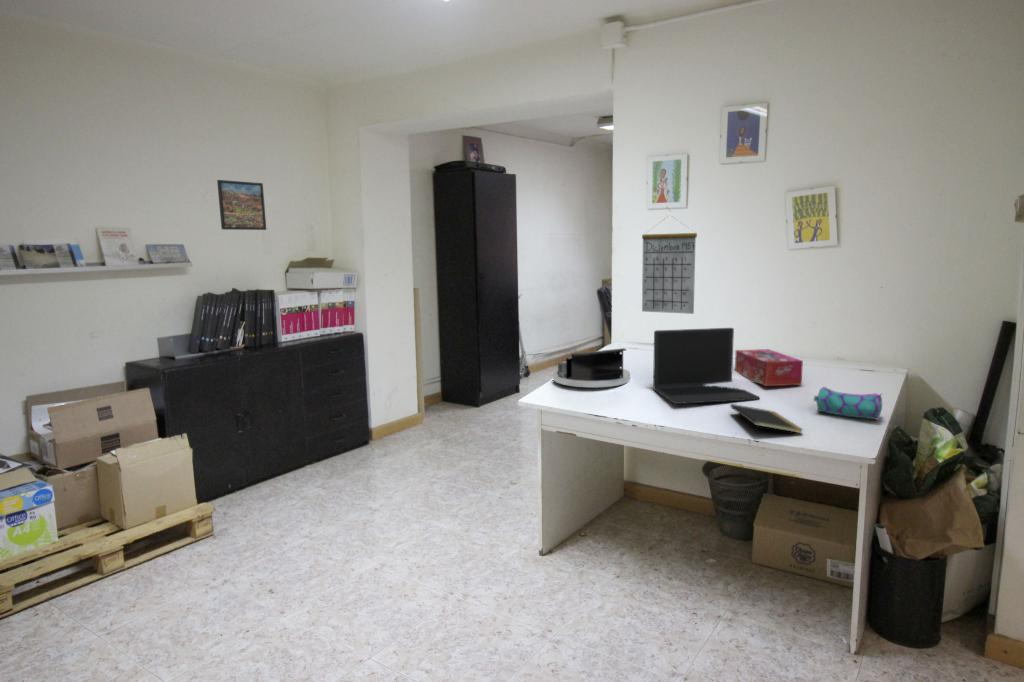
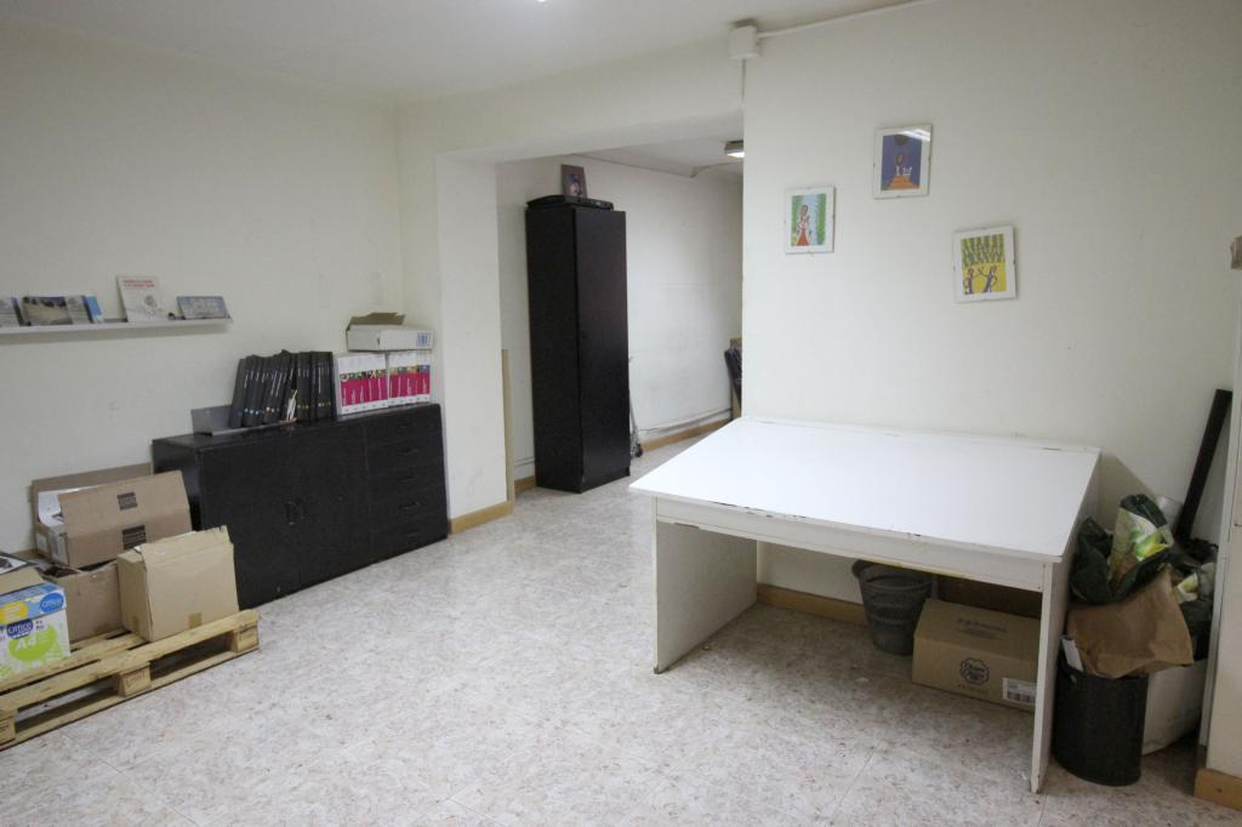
- notepad [729,403,804,436]
- pencil case [812,385,884,421]
- laptop [652,327,761,405]
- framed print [216,179,267,231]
- desk organizer [552,347,631,388]
- calendar [641,216,698,315]
- tissue box [734,348,804,387]
